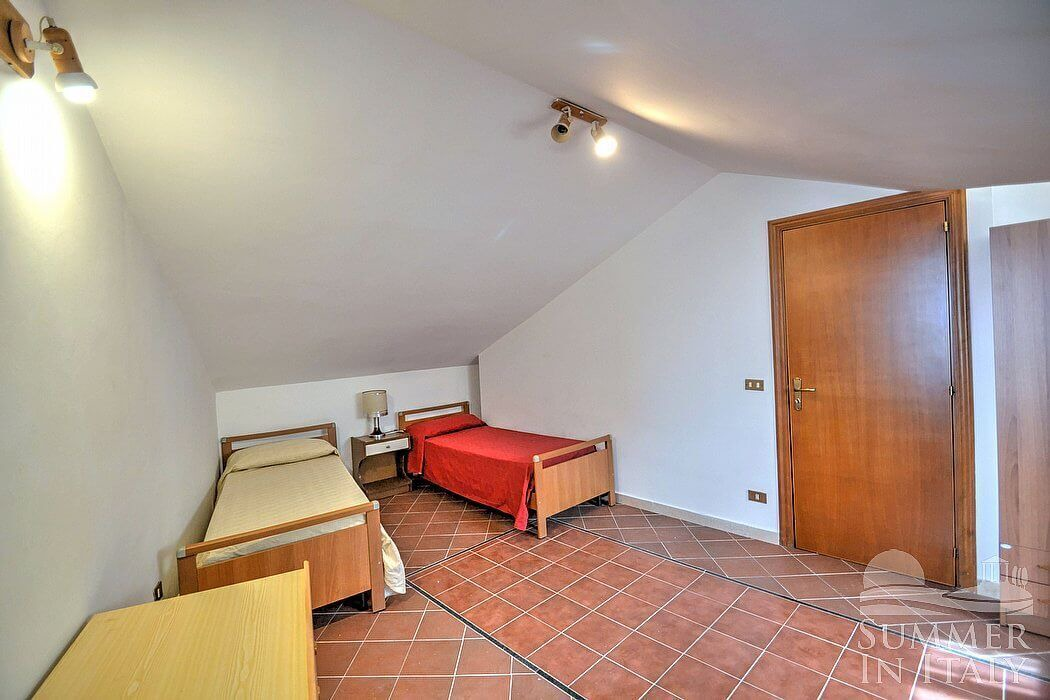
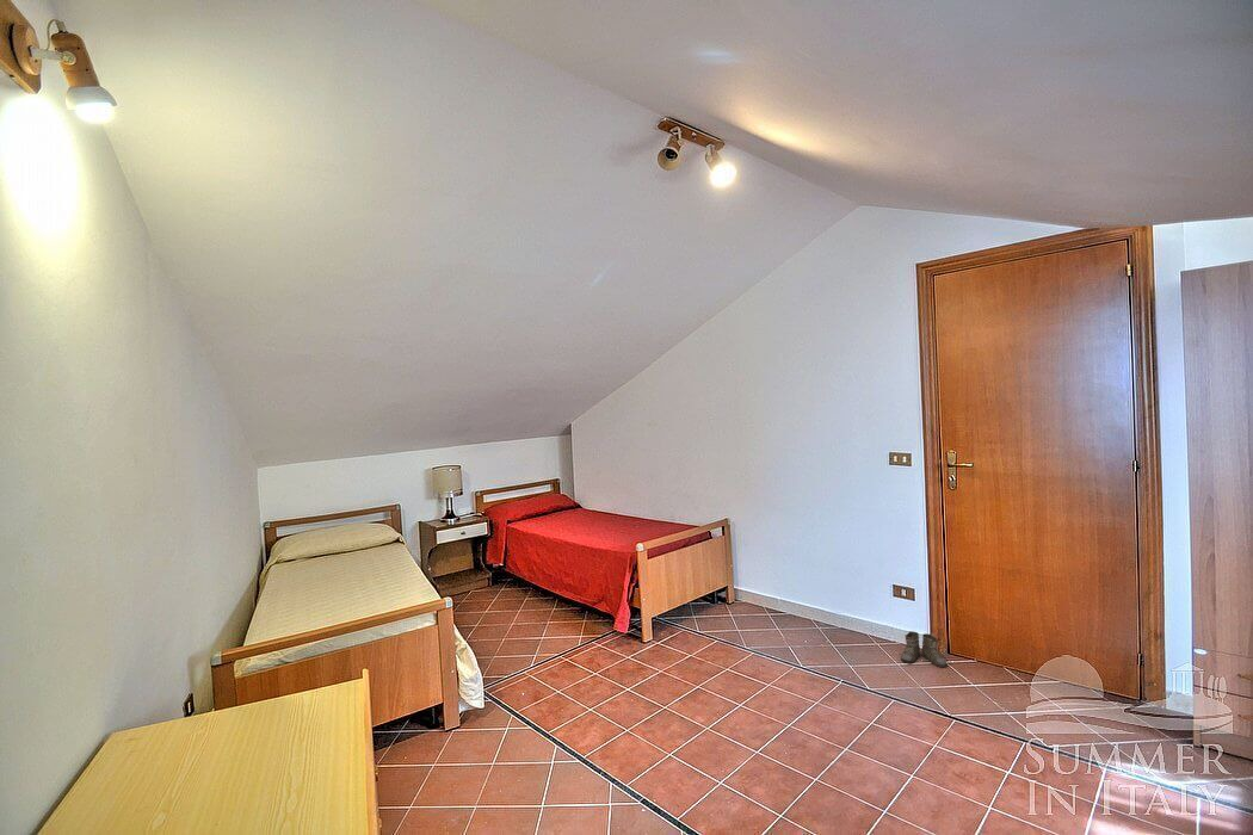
+ boots [900,630,949,668]
